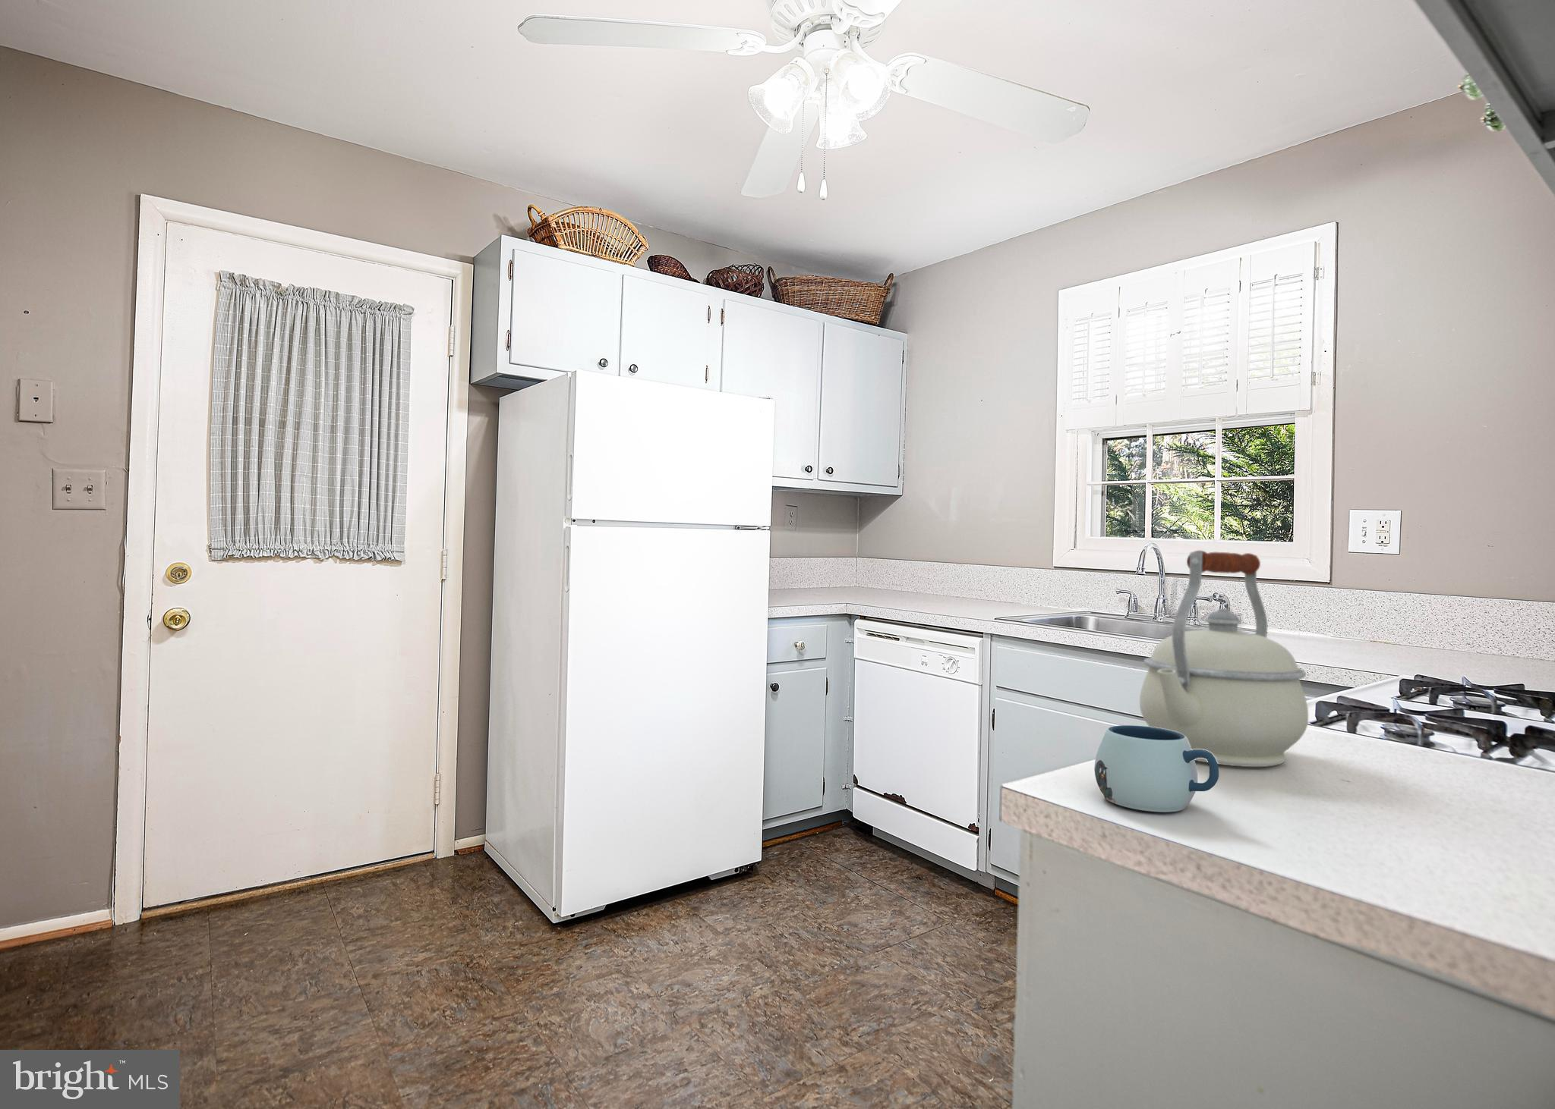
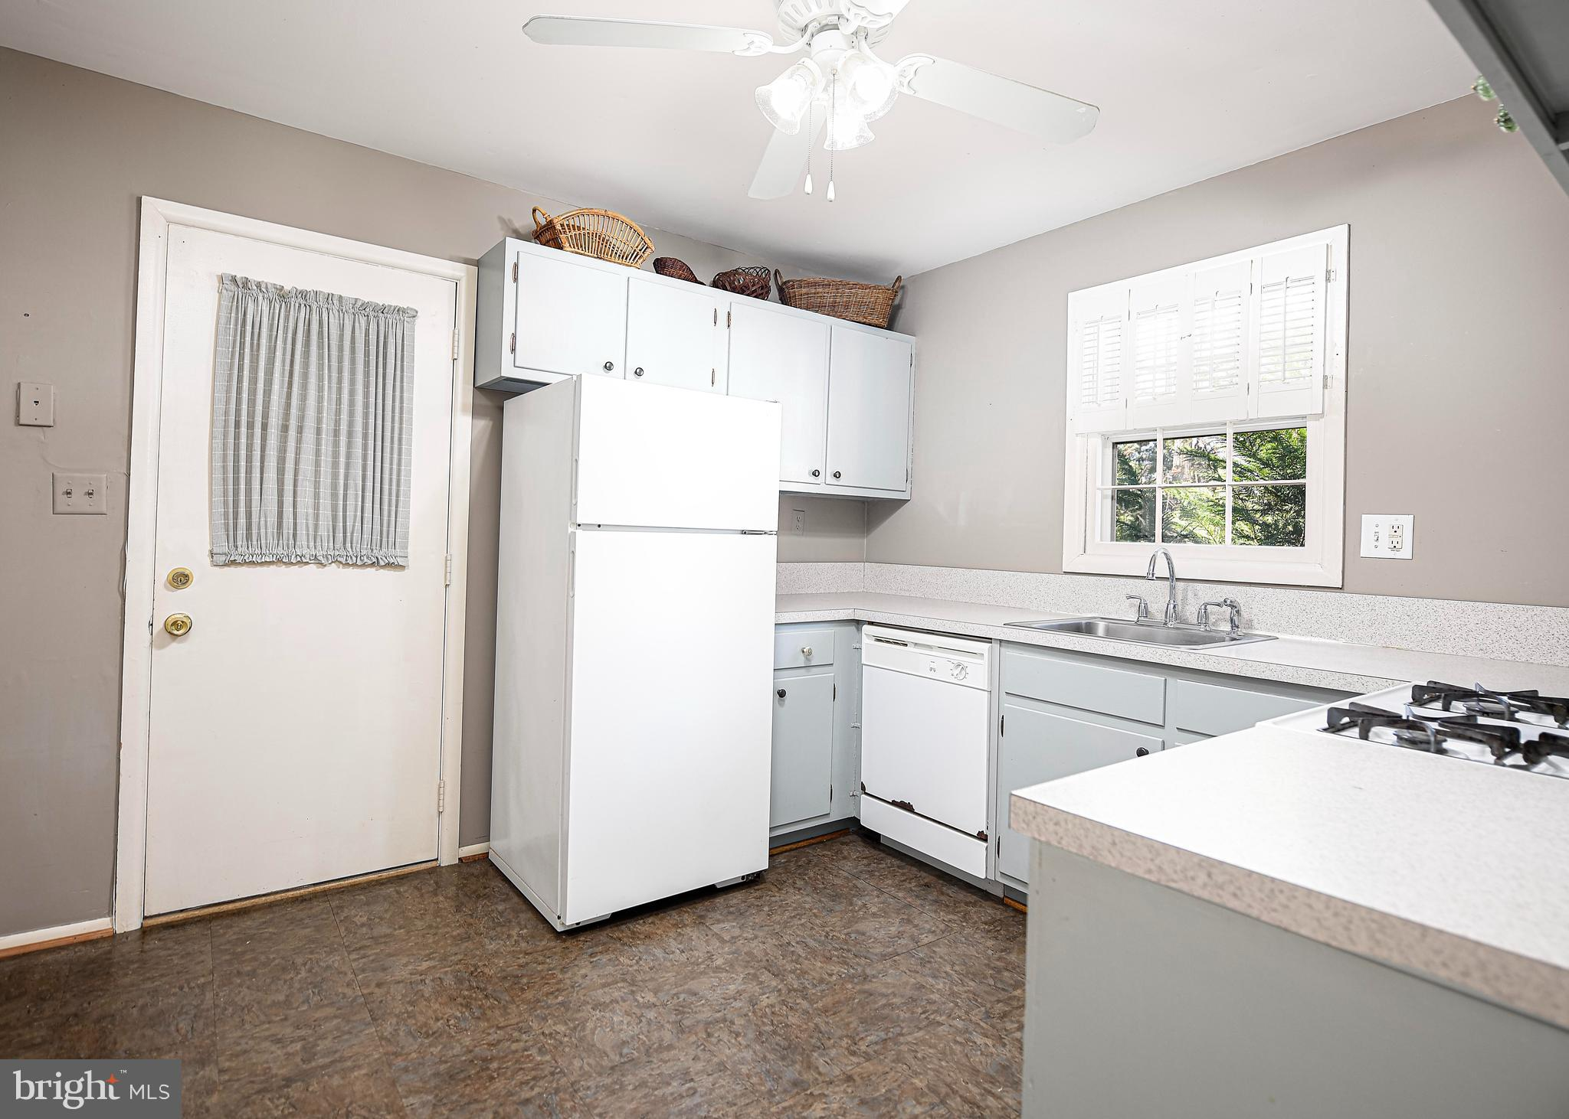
- mug [1094,725,1220,814]
- kettle [1138,550,1309,768]
